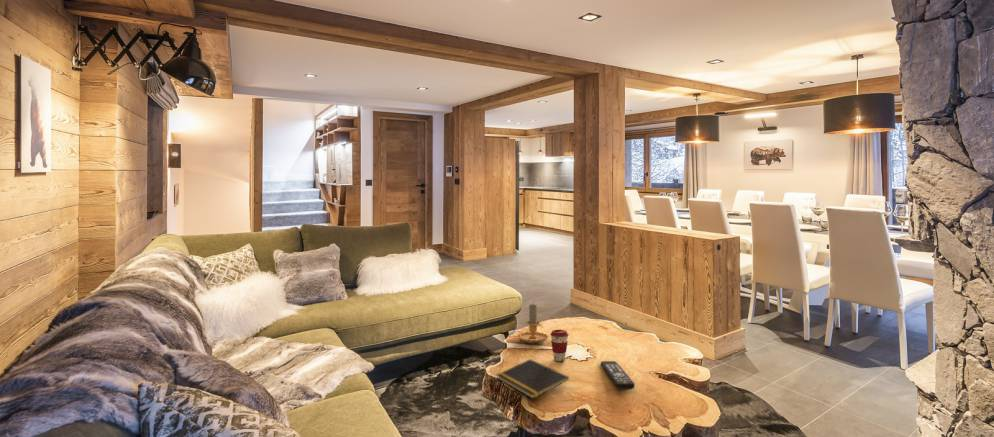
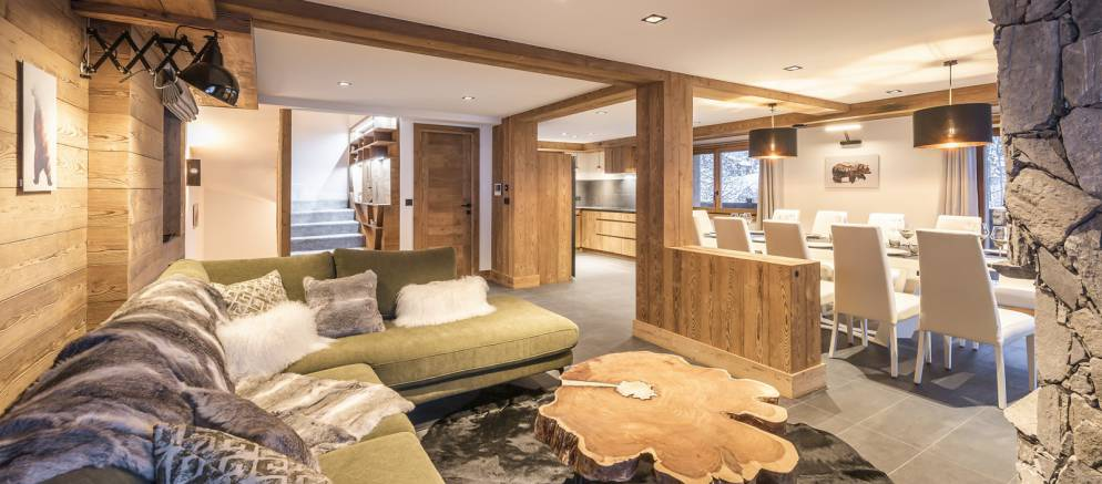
- candle [517,303,549,344]
- coffee cup [550,329,569,362]
- remote control [600,360,636,391]
- notepad [496,358,570,400]
